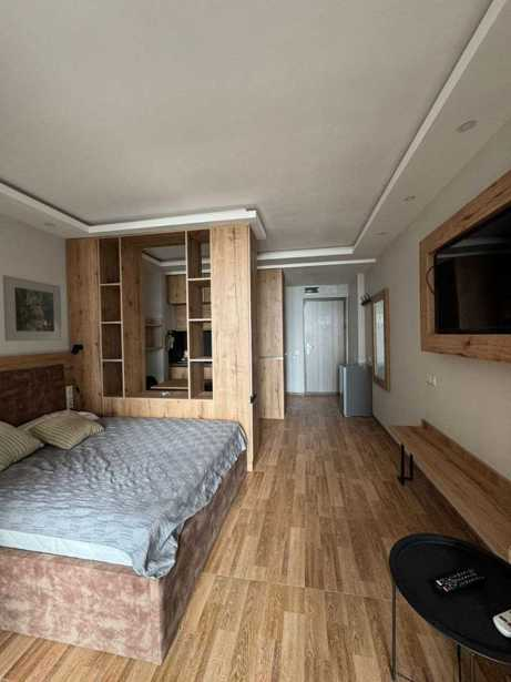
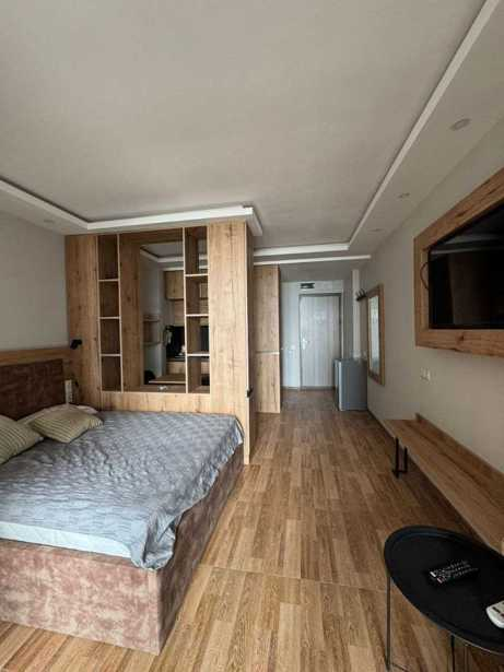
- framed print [2,274,63,343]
